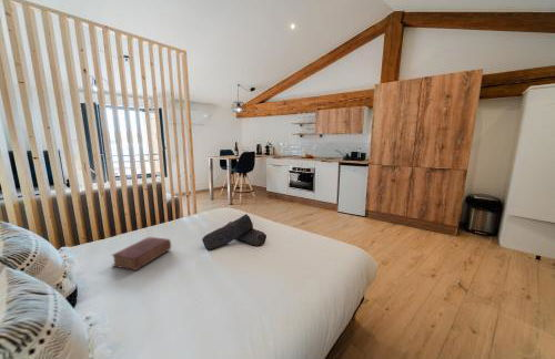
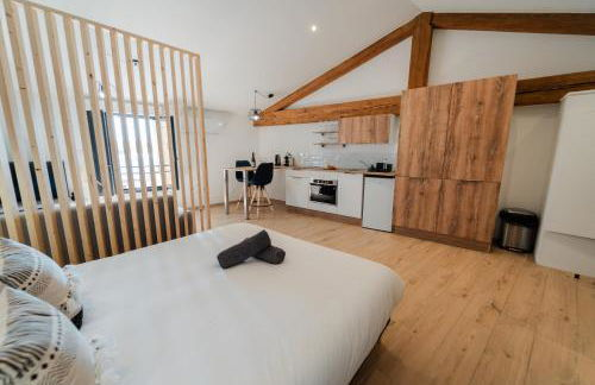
- book [110,236,172,271]
